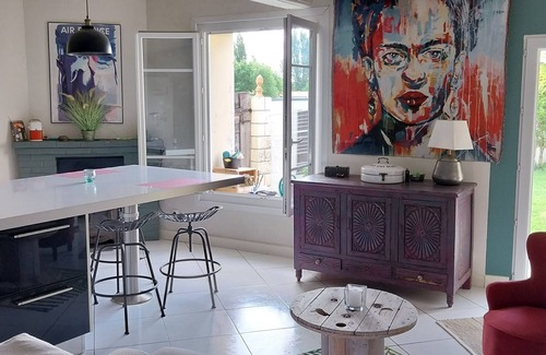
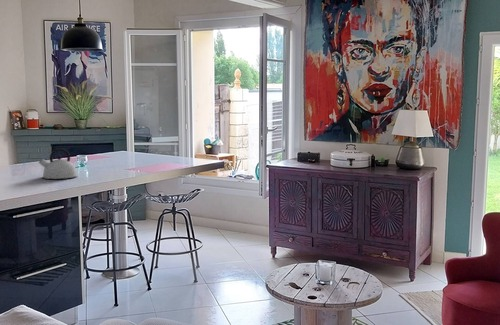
+ kettle [38,147,78,180]
